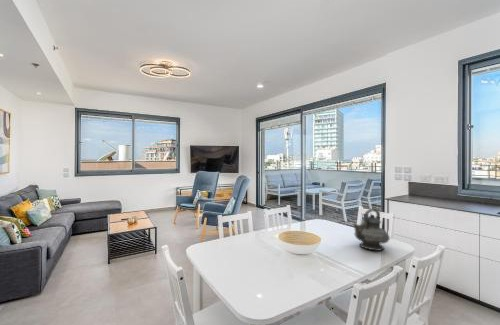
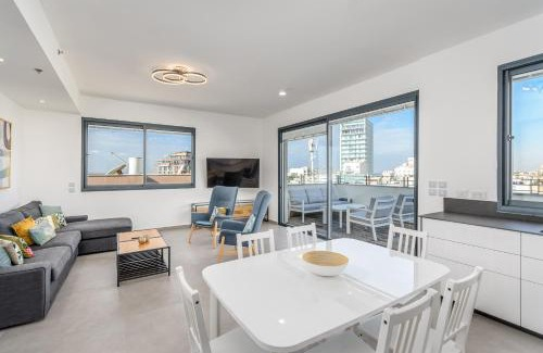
- teapot [352,207,391,252]
